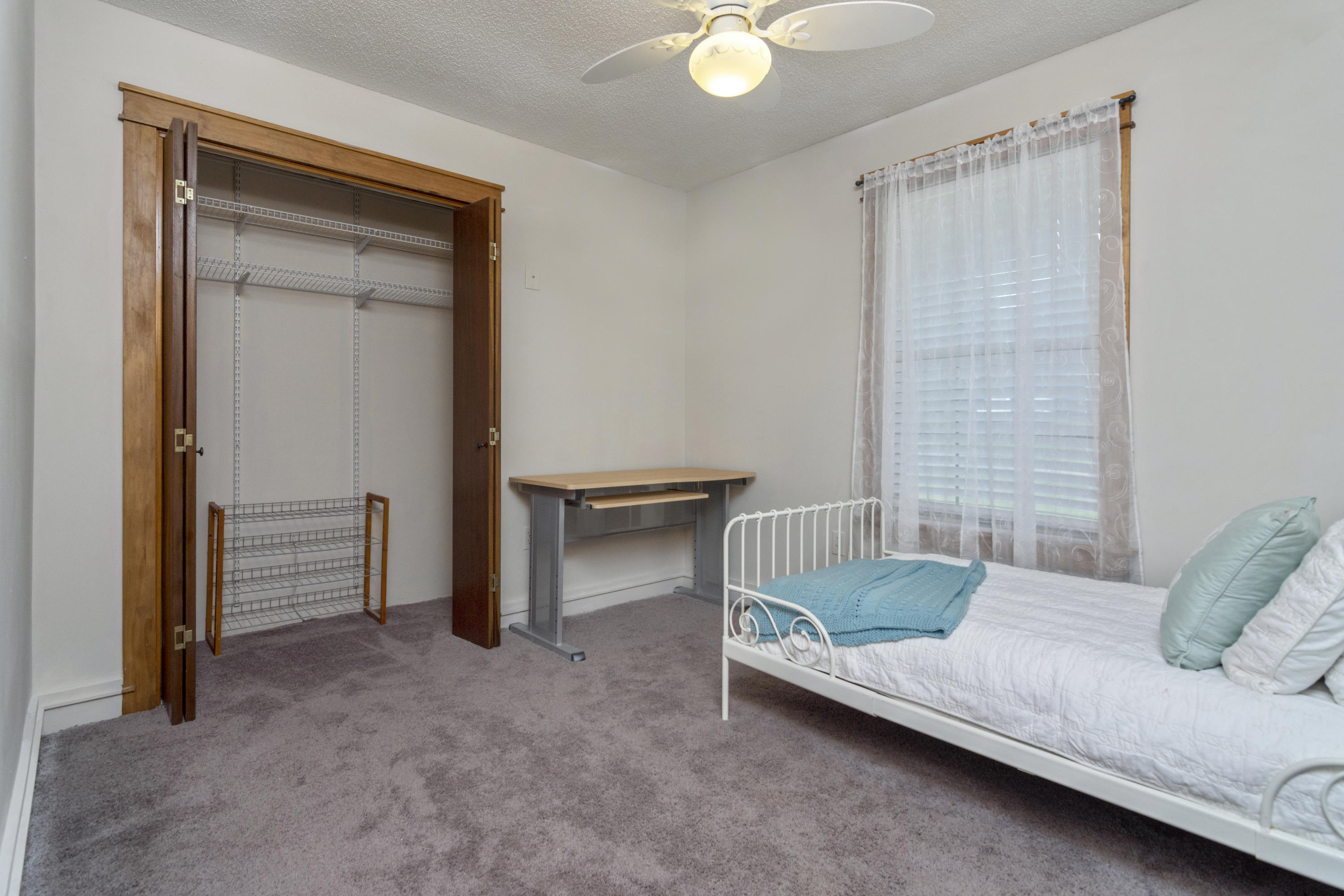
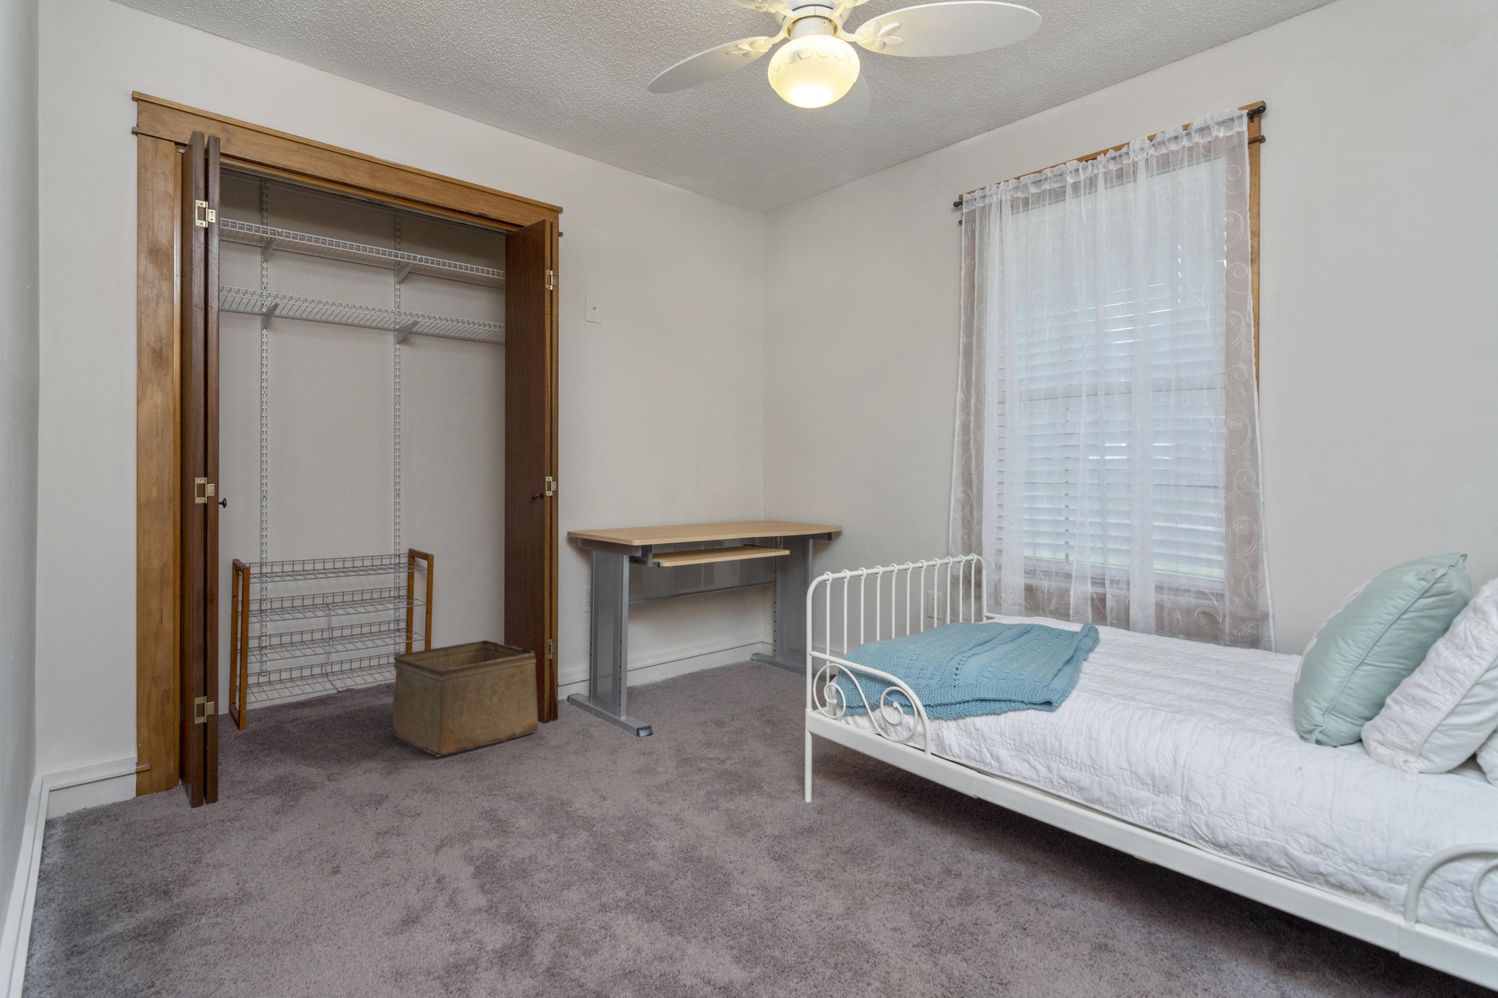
+ storage bin [392,639,538,757]
